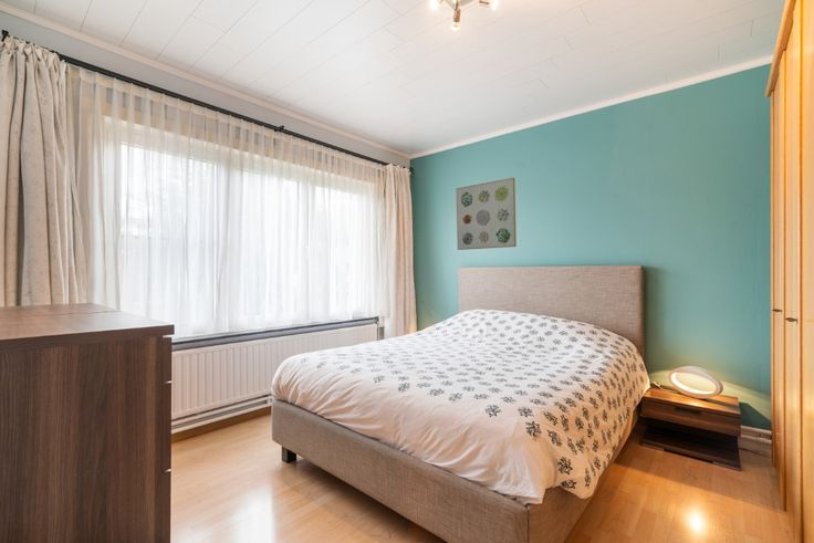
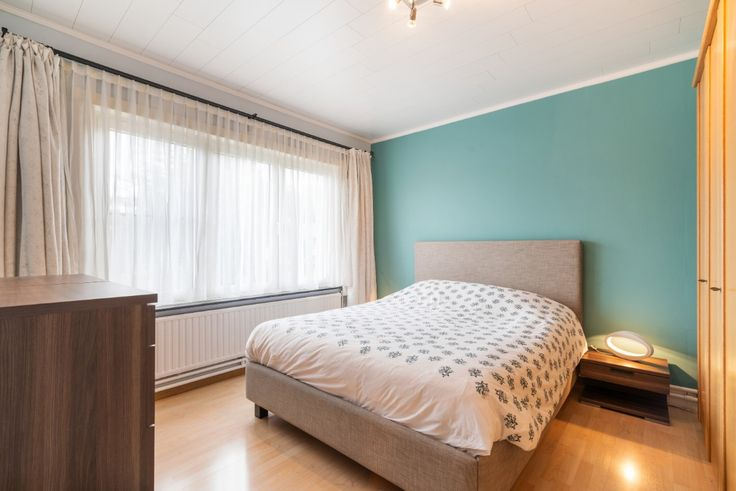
- wall art [456,177,518,251]
